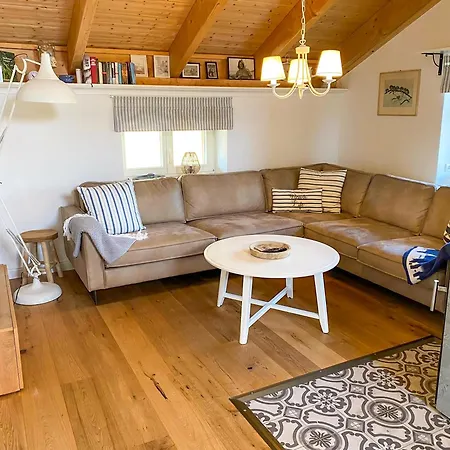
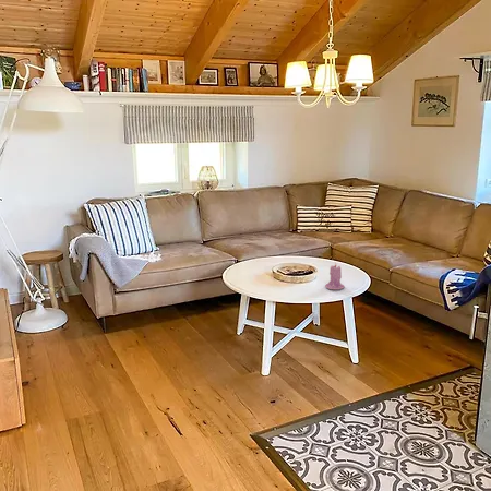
+ candle [324,262,346,291]
